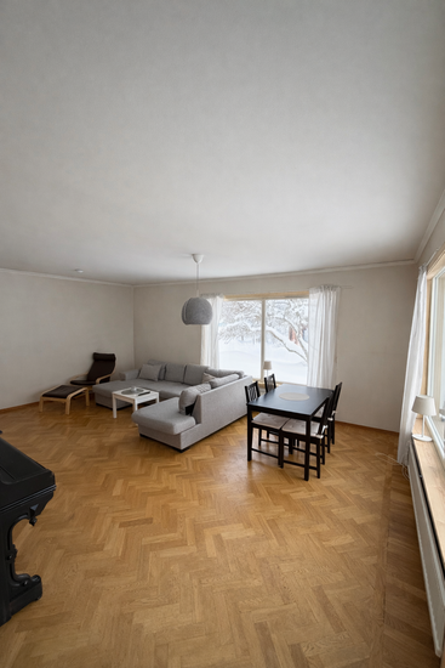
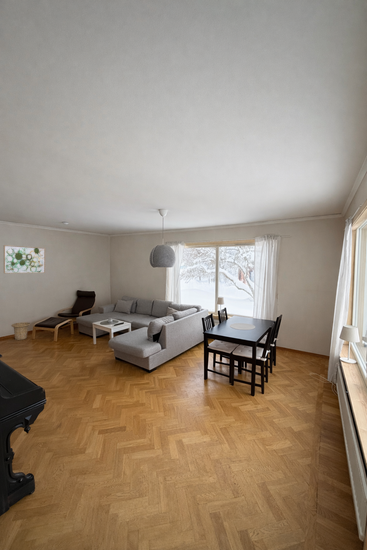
+ wall art [3,244,46,274]
+ basket [10,321,31,341]
